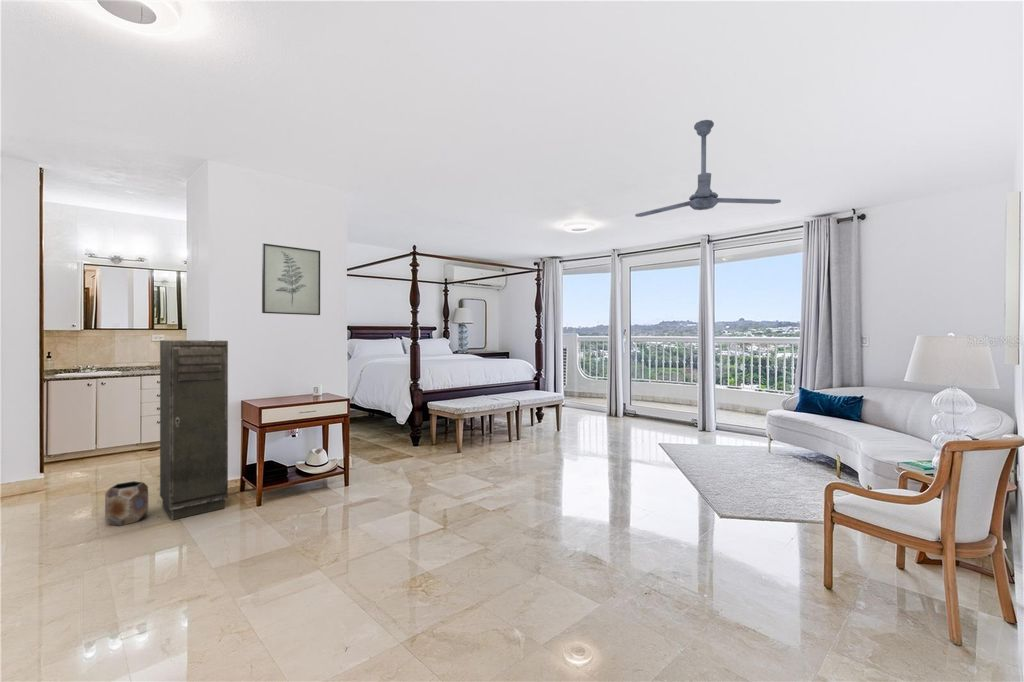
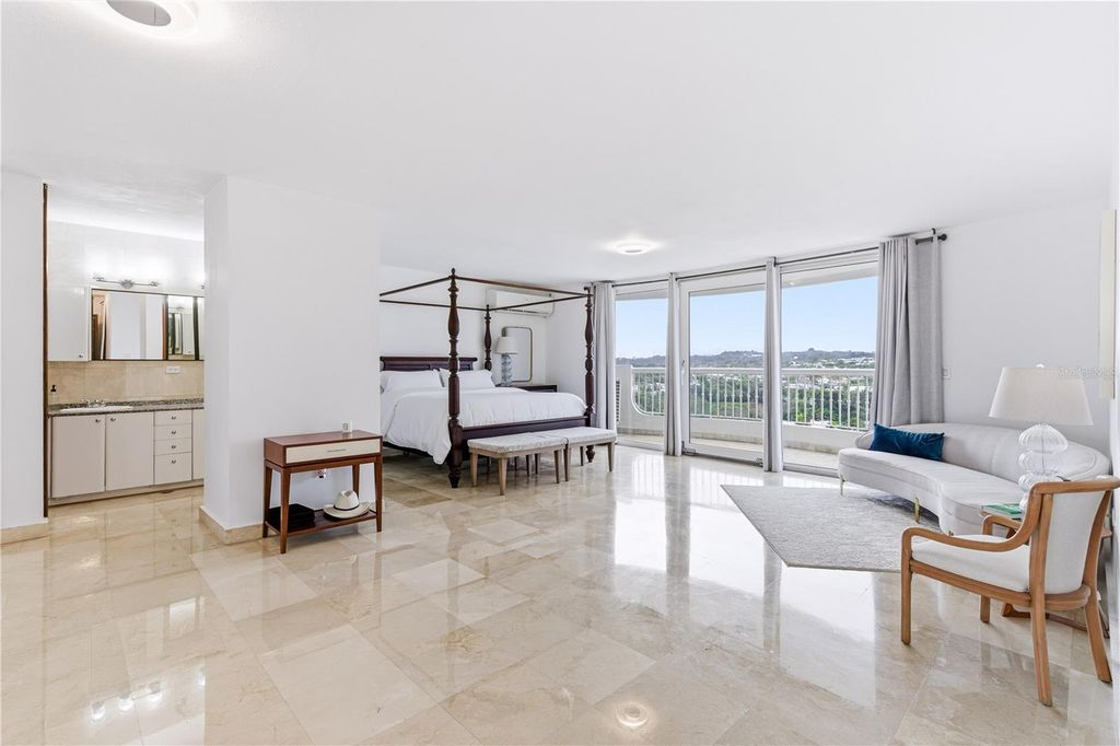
- wall art [261,242,321,316]
- storage cabinet [159,339,229,521]
- planter [104,480,149,527]
- ceiling fan [634,119,782,218]
